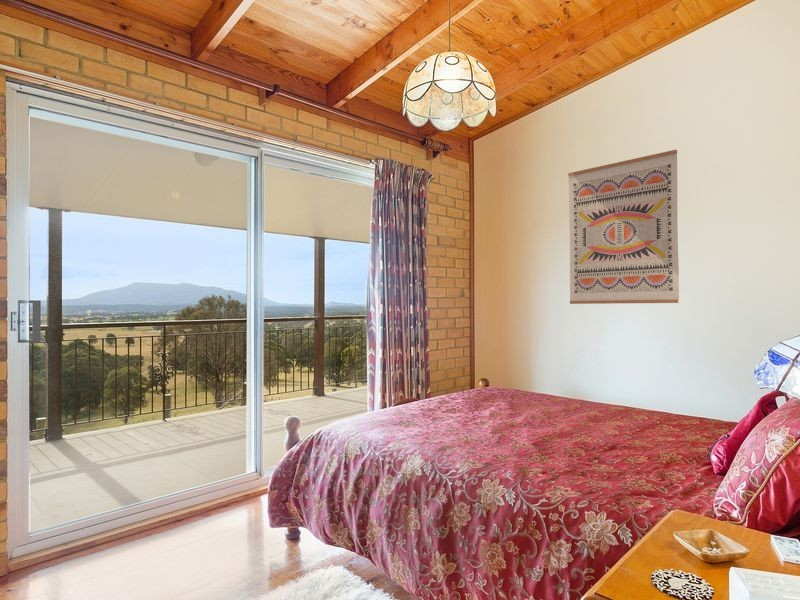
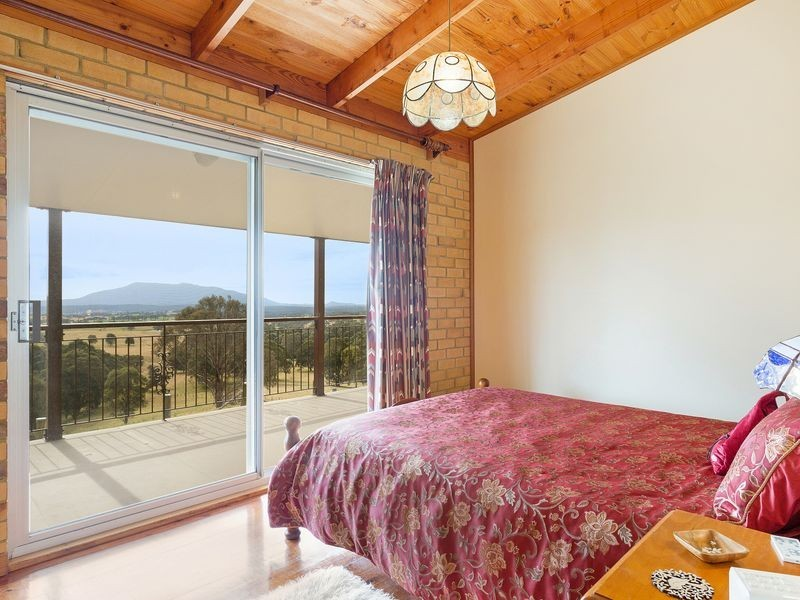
- wall art [567,149,680,305]
